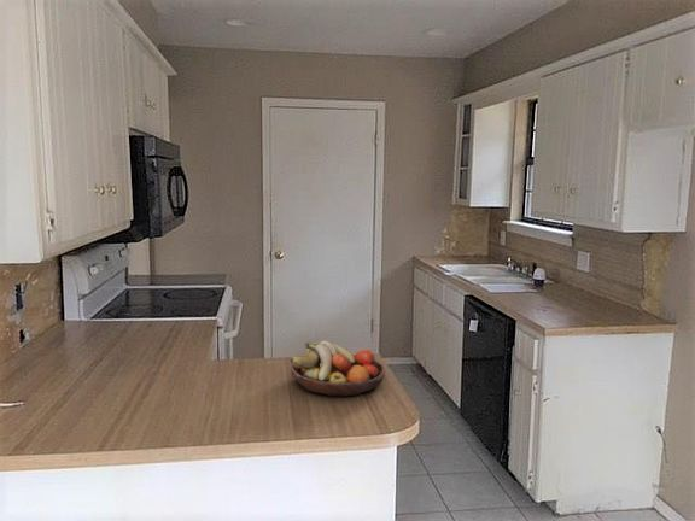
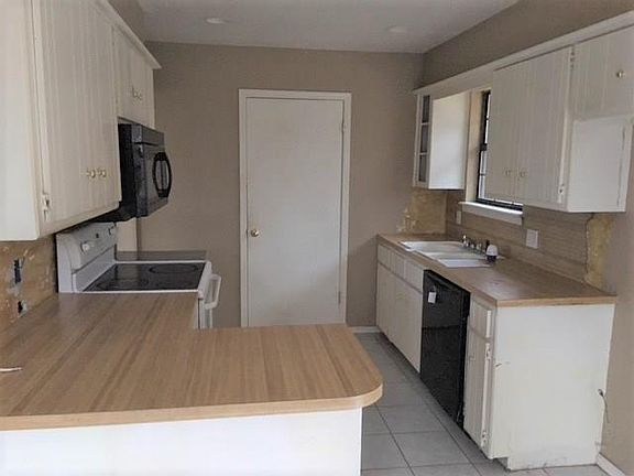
- fruit bowl [288,339,386,398]
